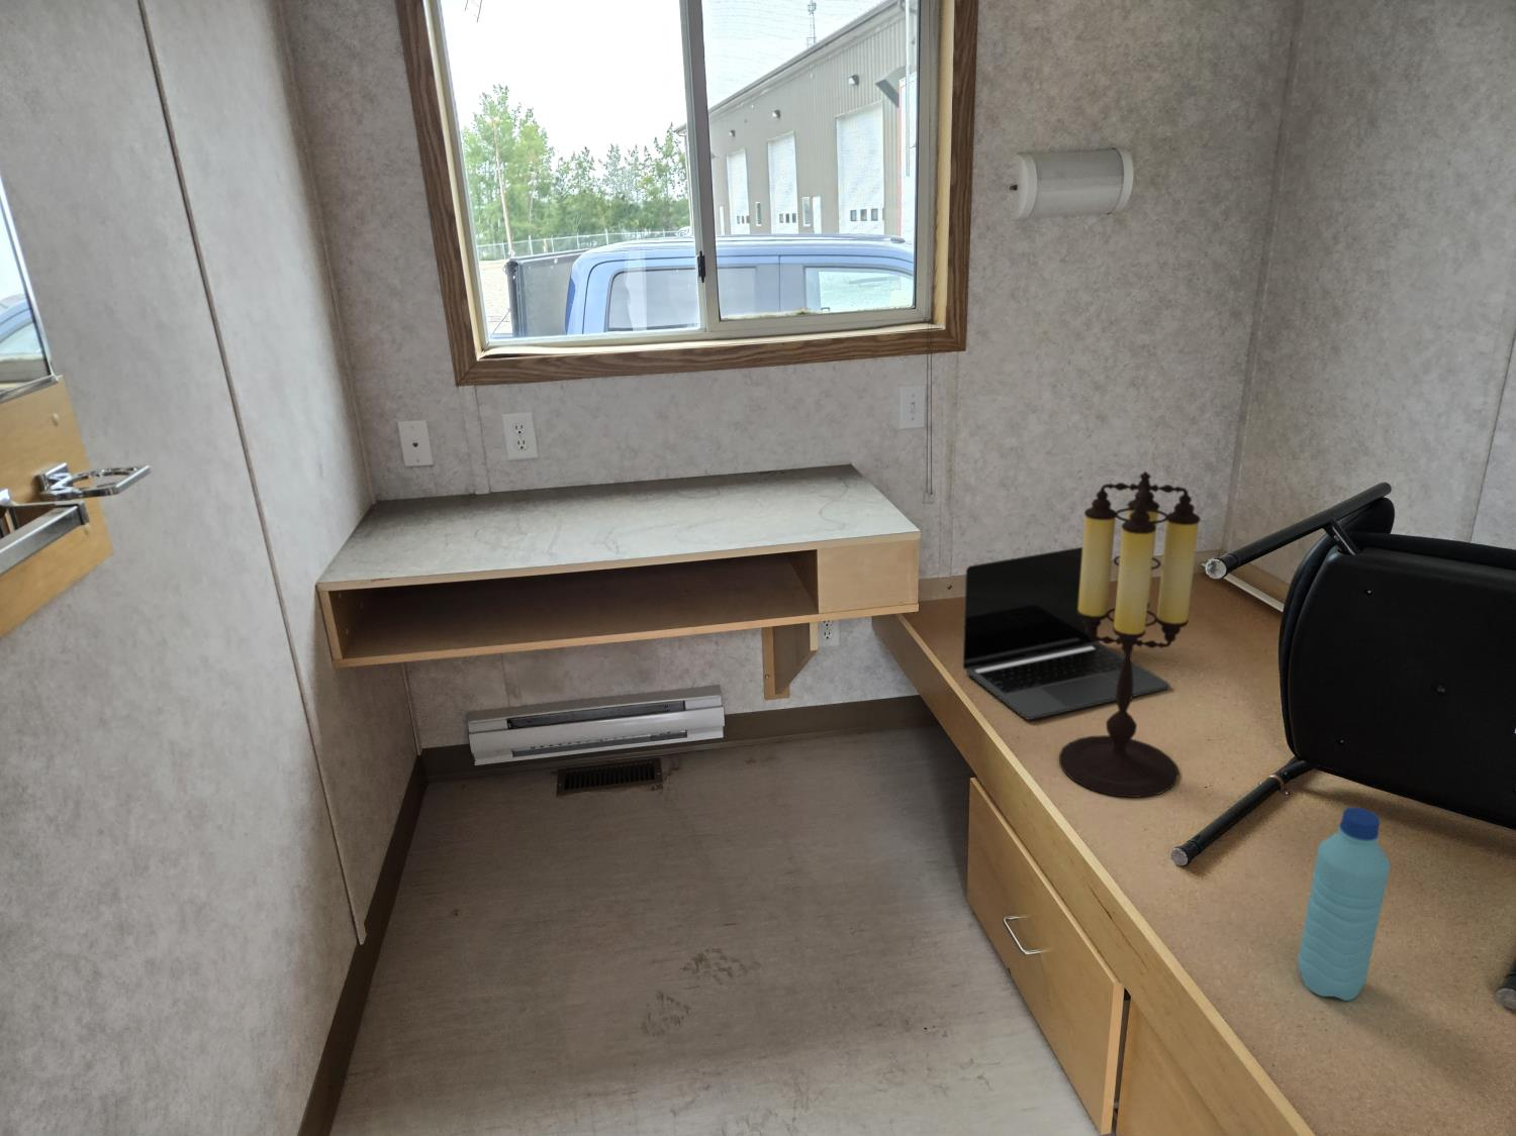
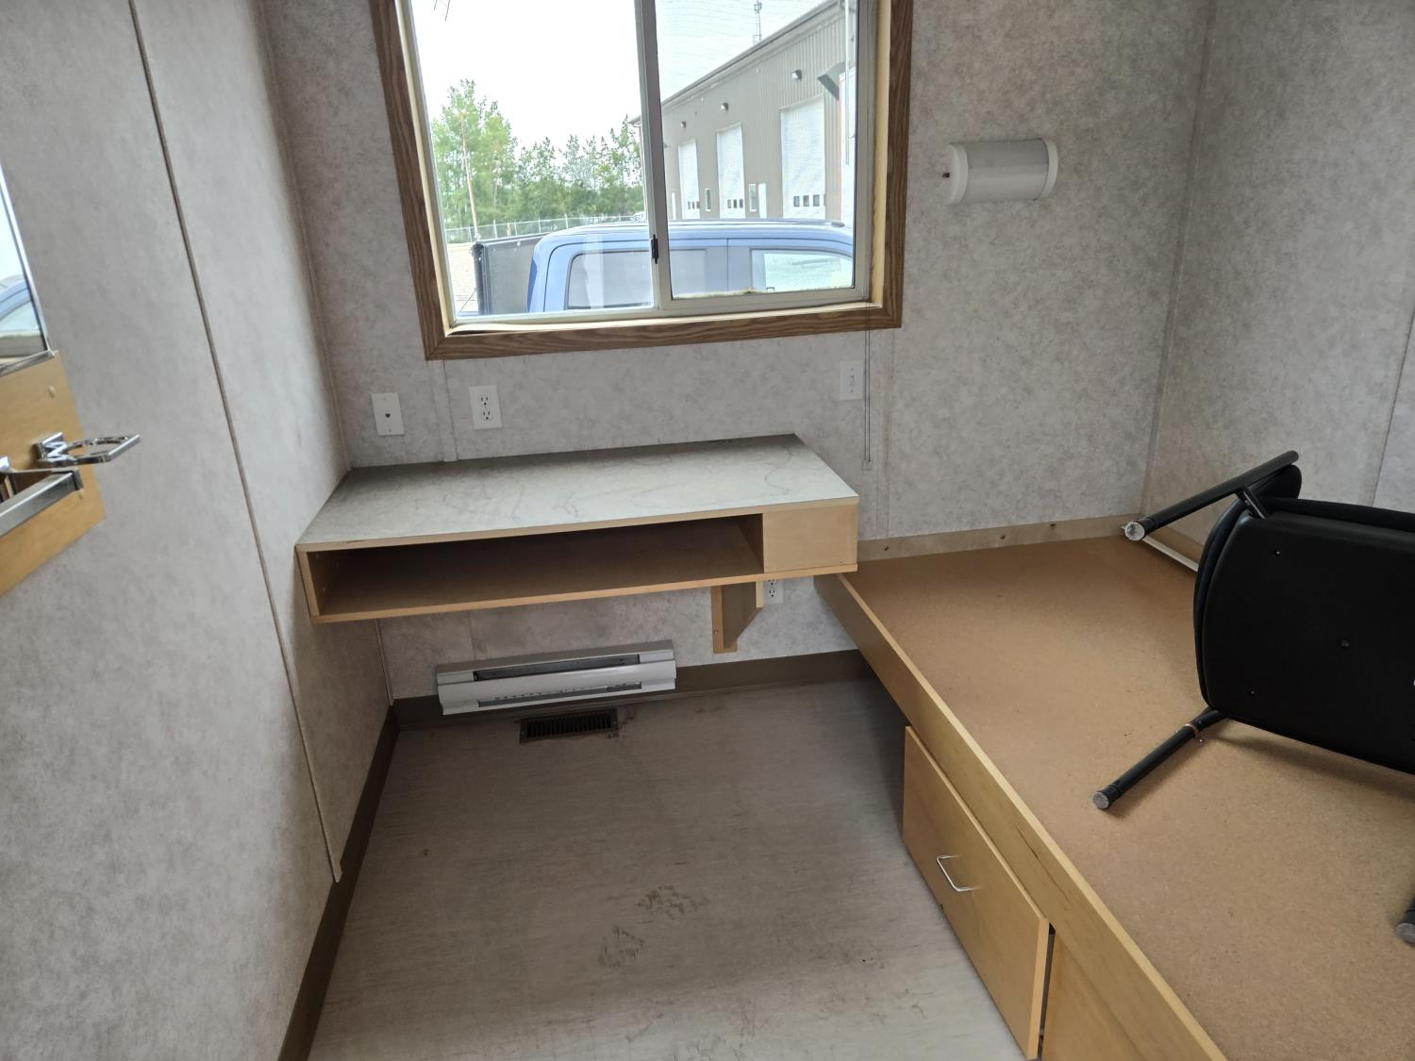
- water bottle [1296,807,1391,1001]
- laptop [962,547,1171,721]
- table lamp [1058,469,1202,798]
